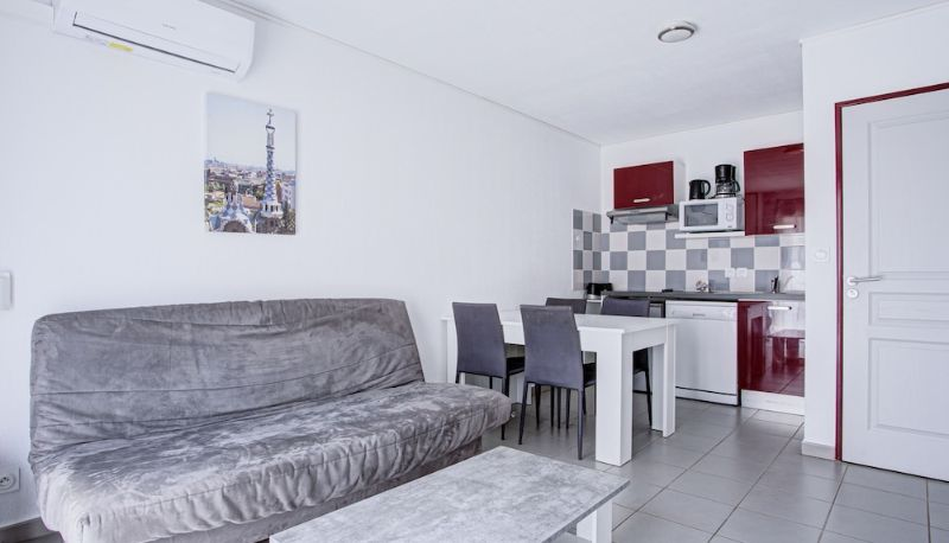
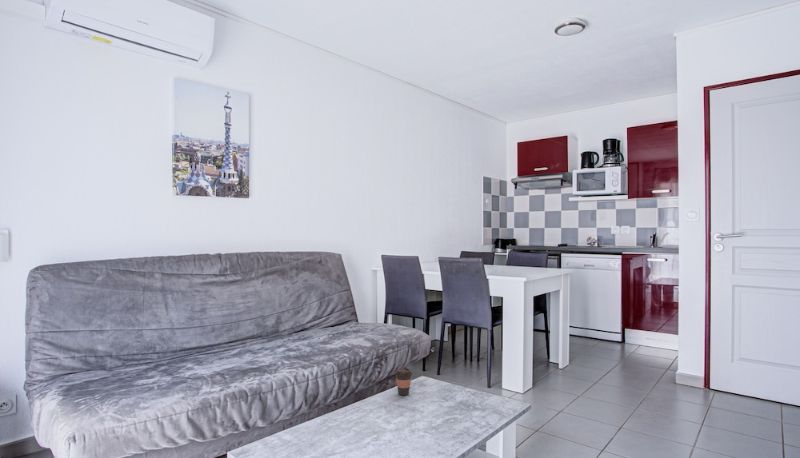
+ coffee cup [393,367,414,396]
